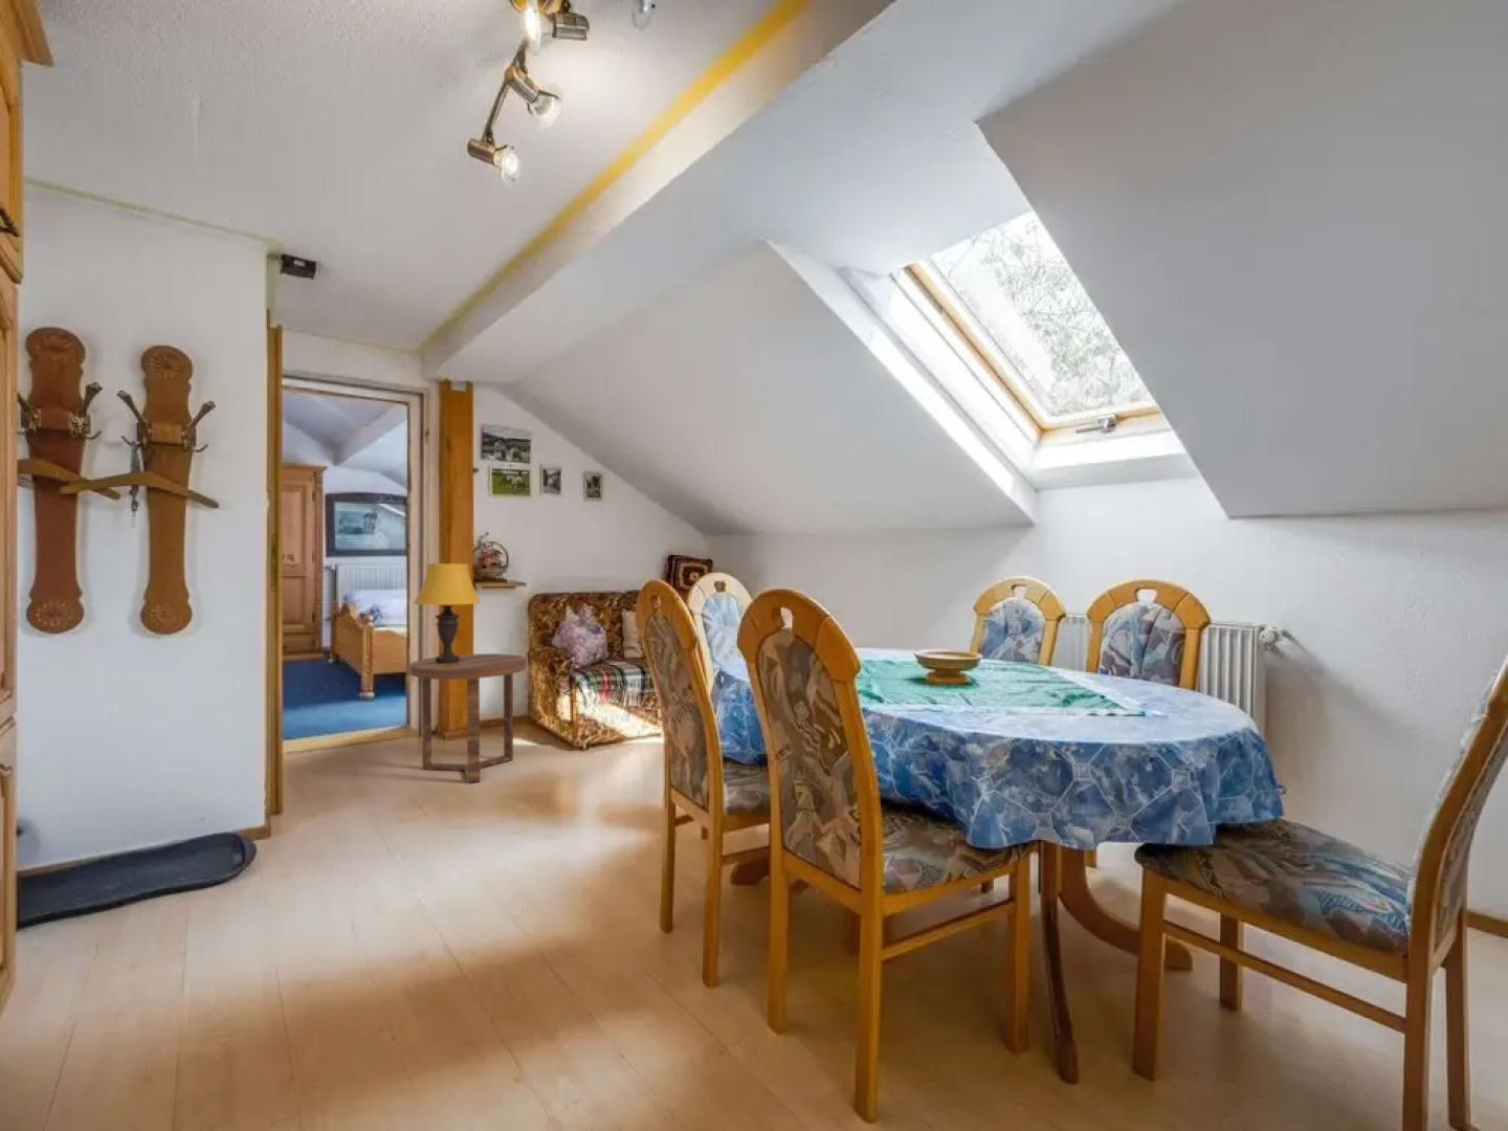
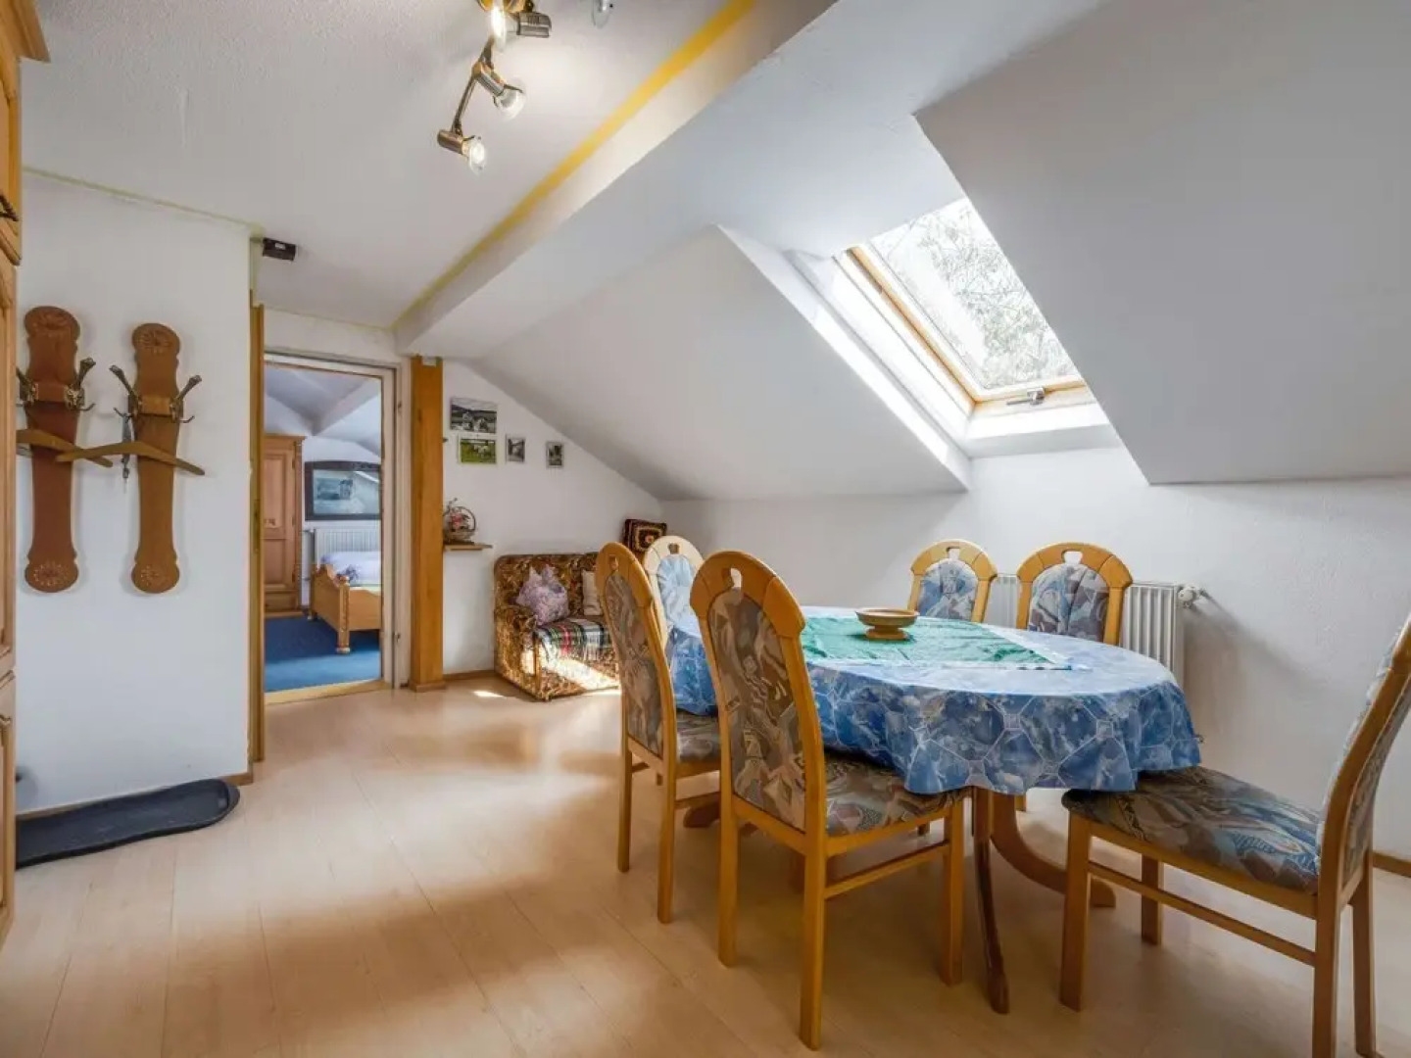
- side table [408,652,527,784]
- table lamp [412,561,482,663]
